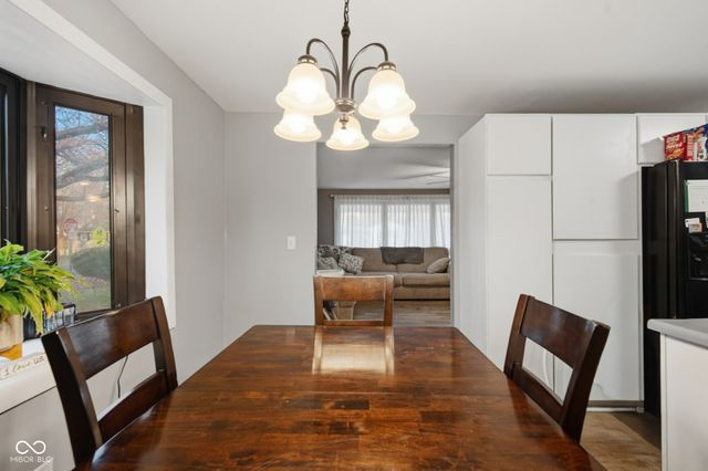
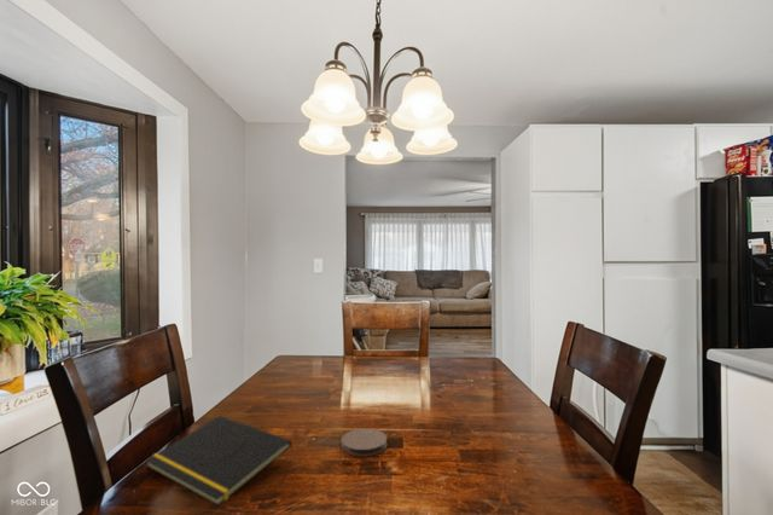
+ notepad [145,415,292,508]
+ coaster [339,428,388,457]
